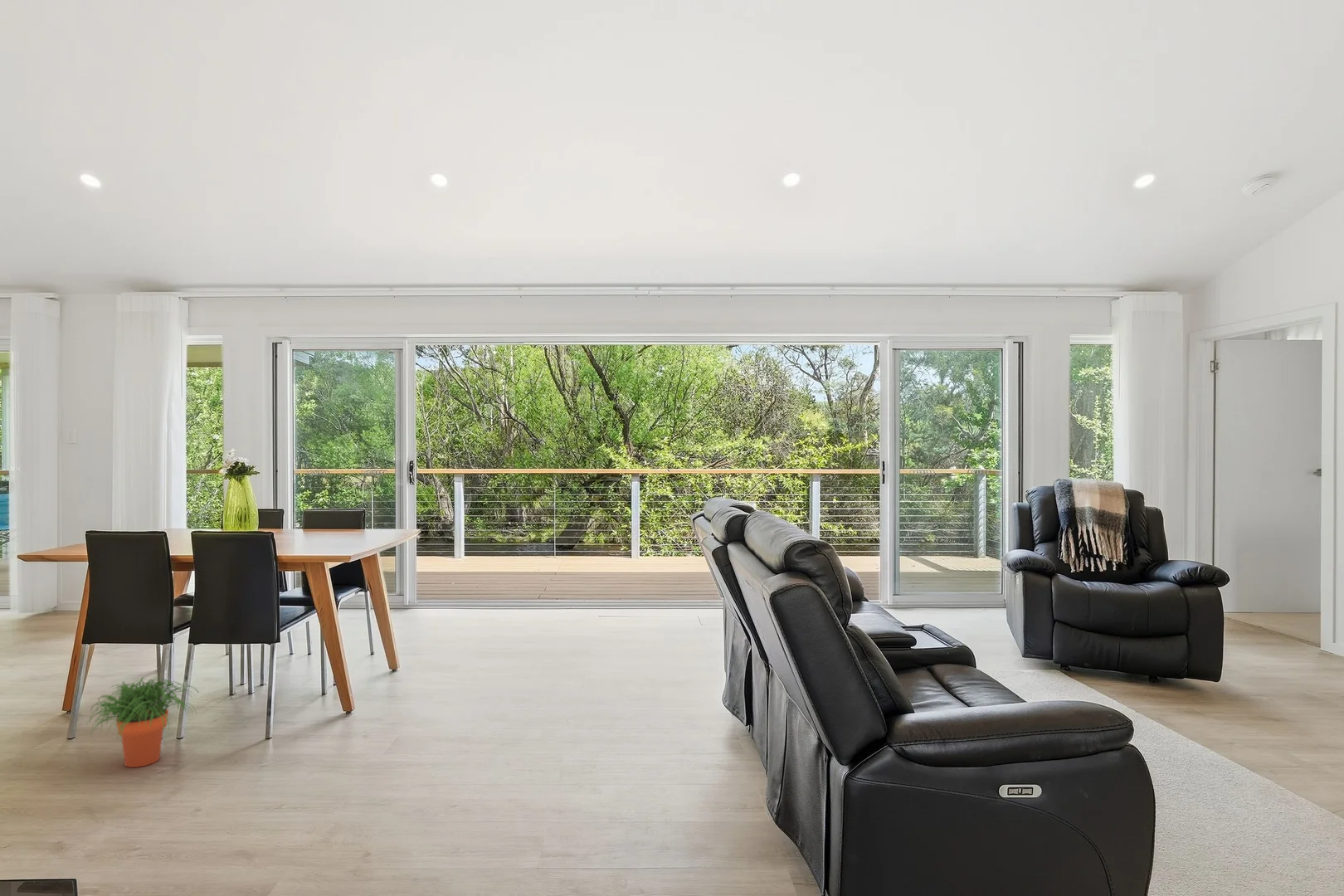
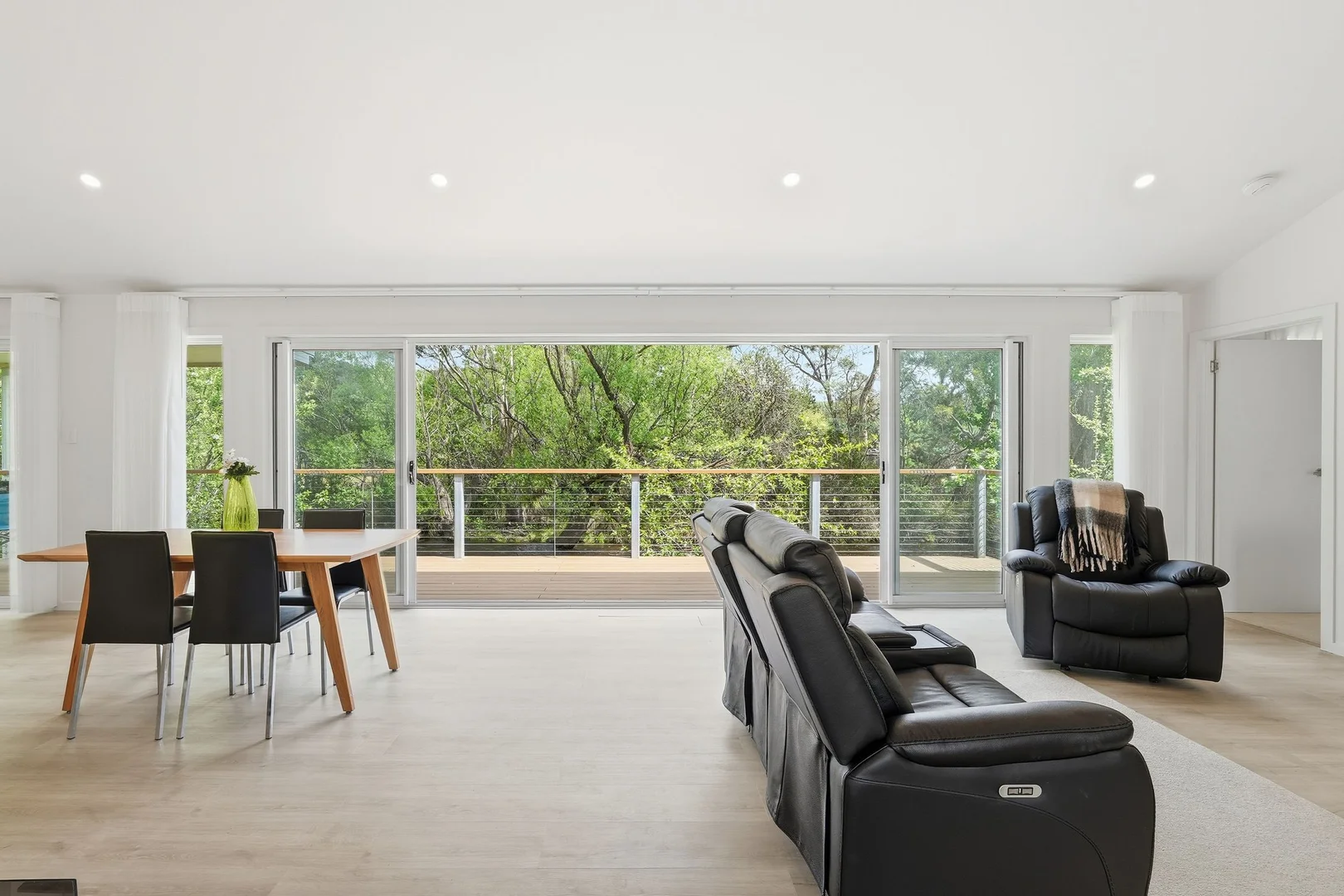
- potted plant [85,675,198,768]
